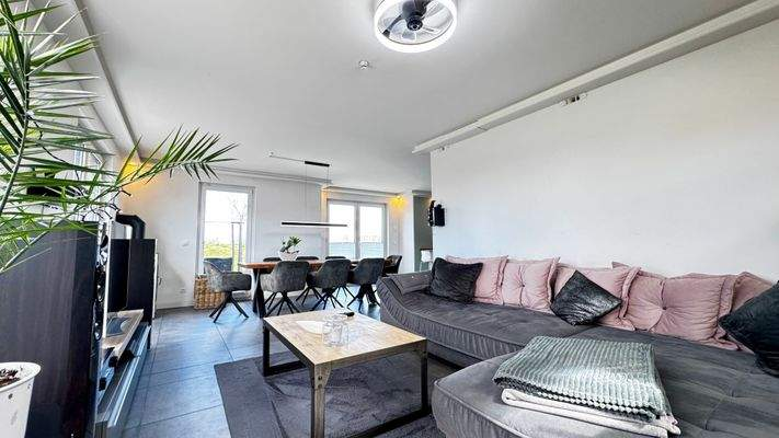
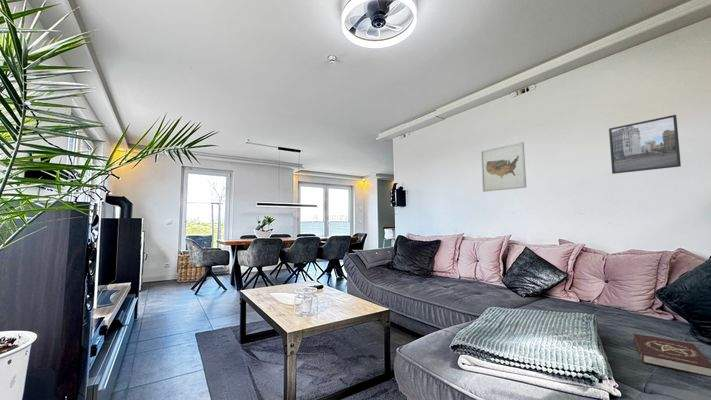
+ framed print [608,114,682,175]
+ wall art [480,141,527,193]
+ book [632,332,711,378]
